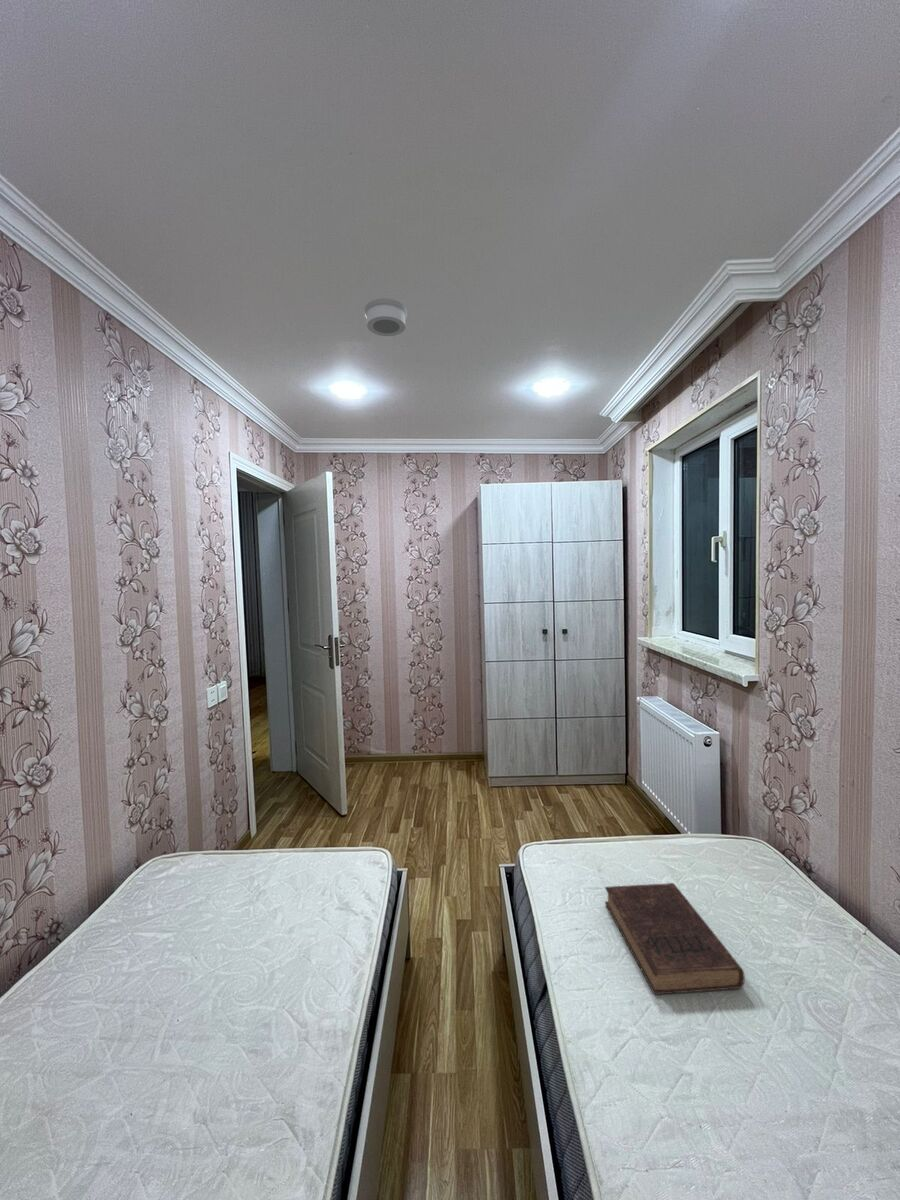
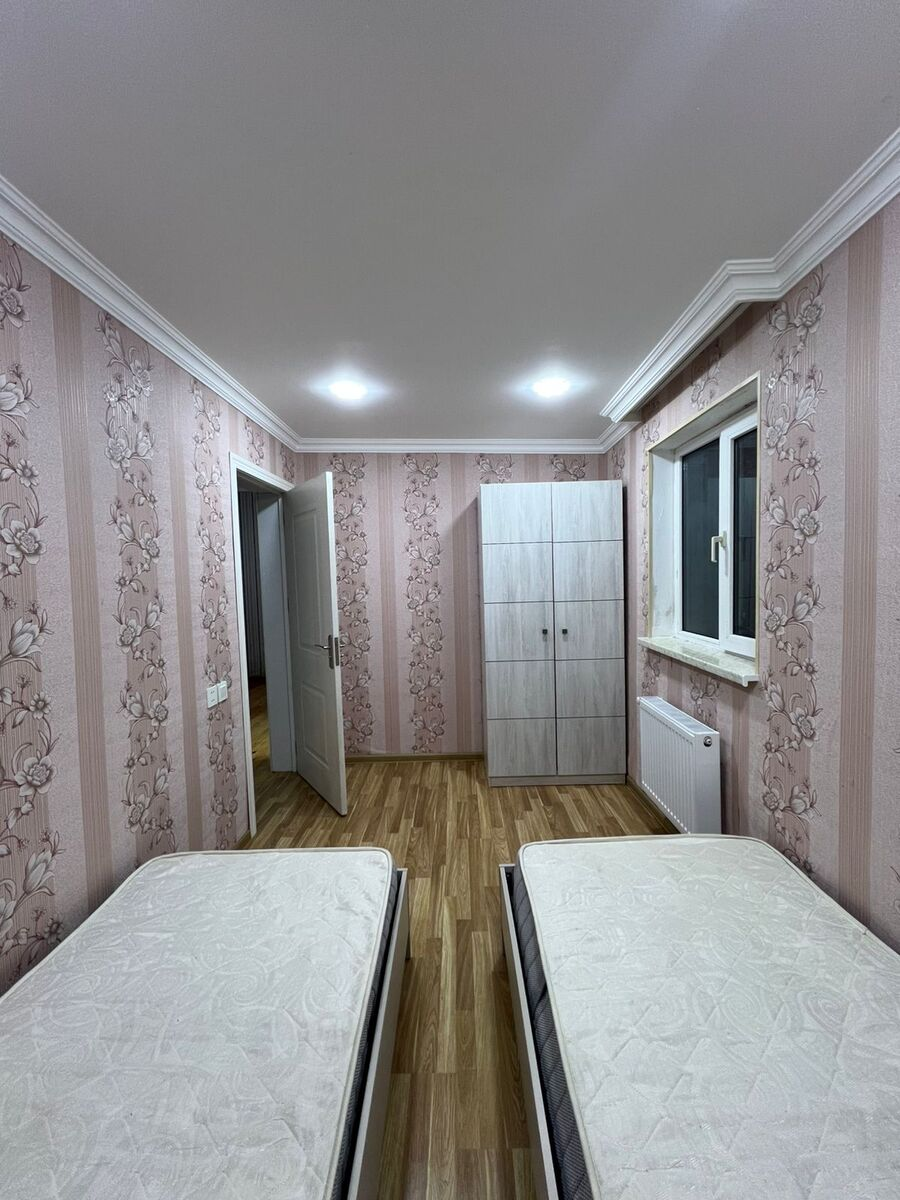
- smoke detector [363,297,408,337]
- book [604,882,746,995]
